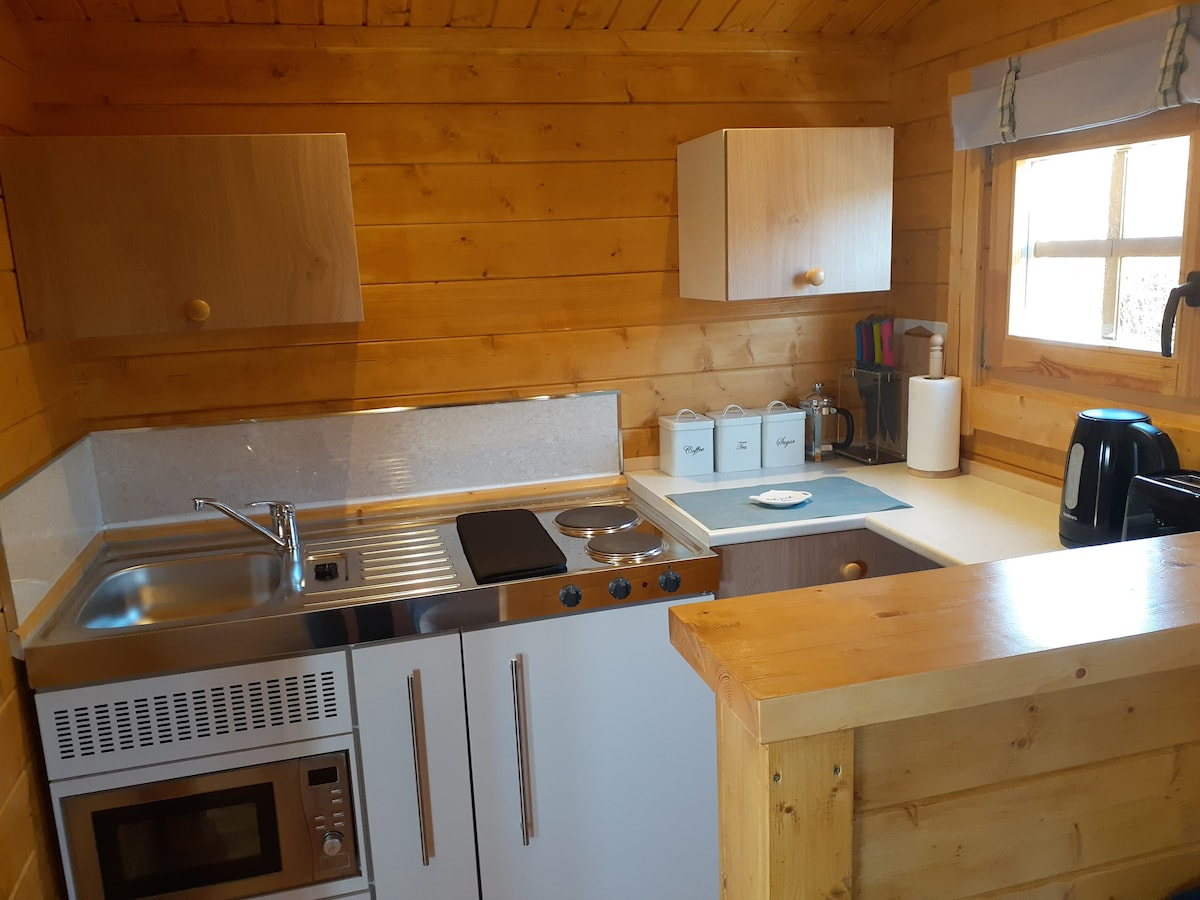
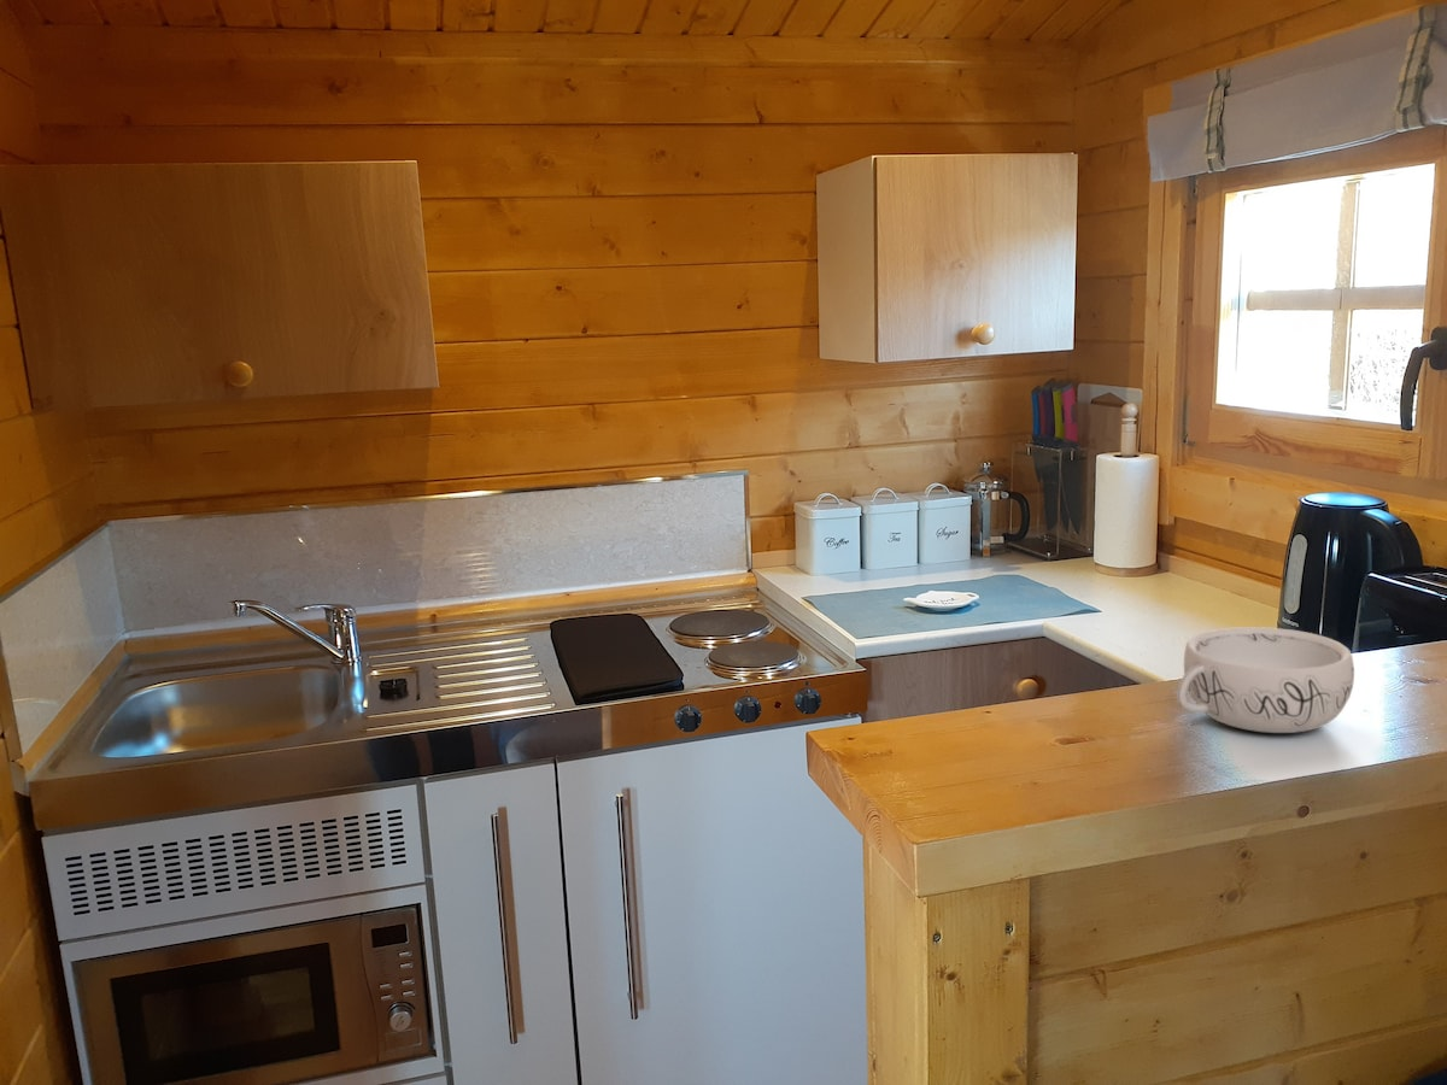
+ decorative bowl [1176,626,1355,734]
